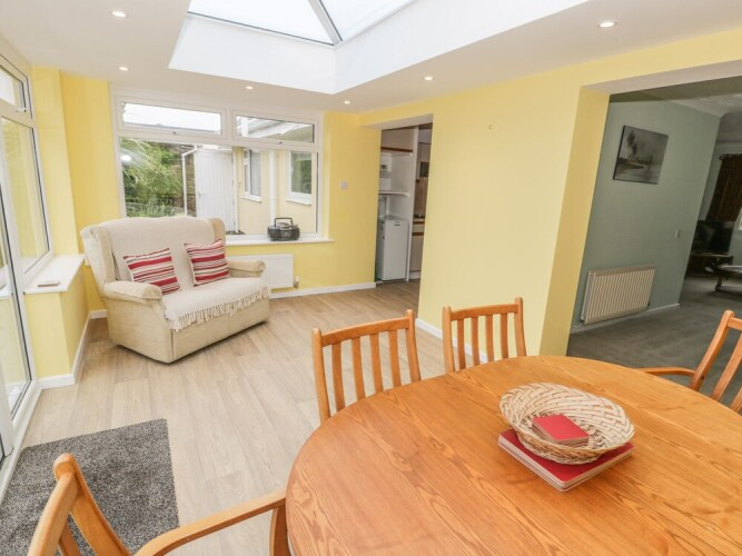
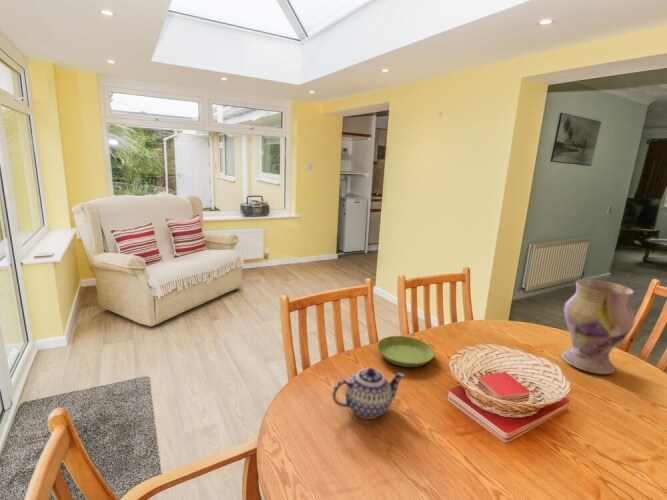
+ vase [560,278,636,375]
+ teapot [331,367,405,420]
+ saucer [376,335,435,368]
